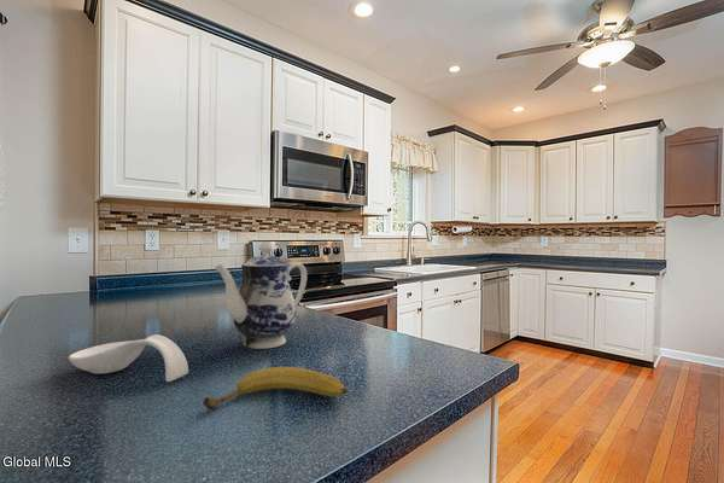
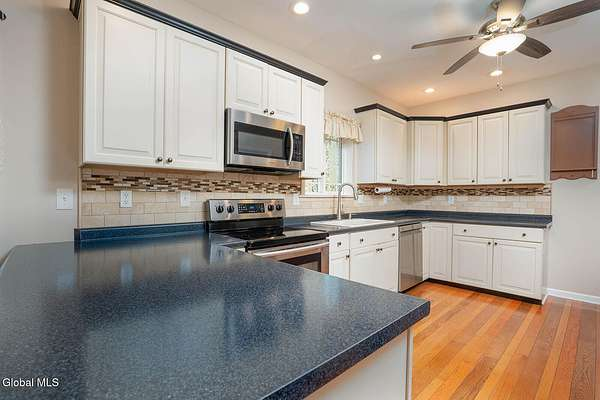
- spoon rest [68,333,189,383]
- teapot [212,242,308,350]
- fruit [202,366,349,411]
